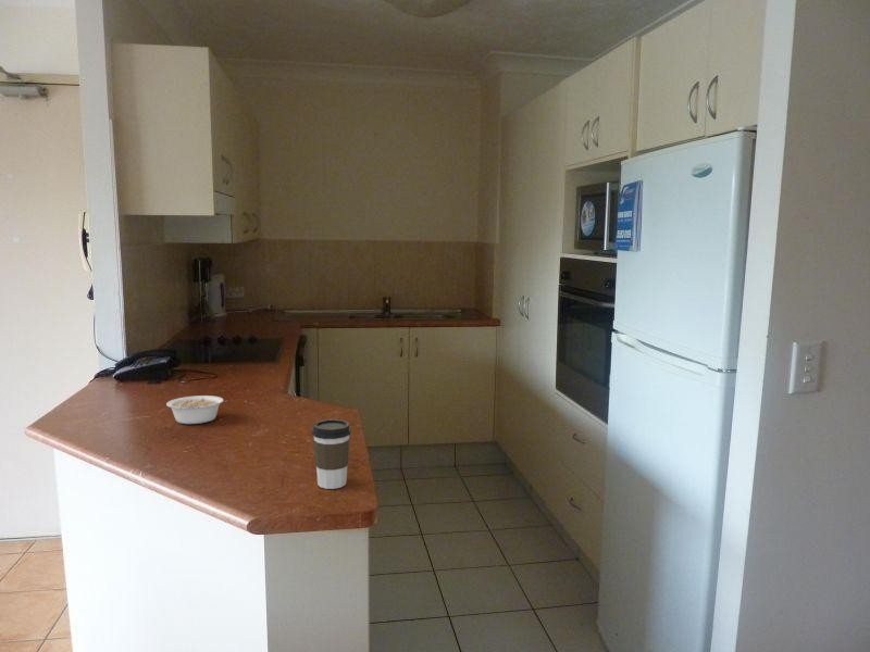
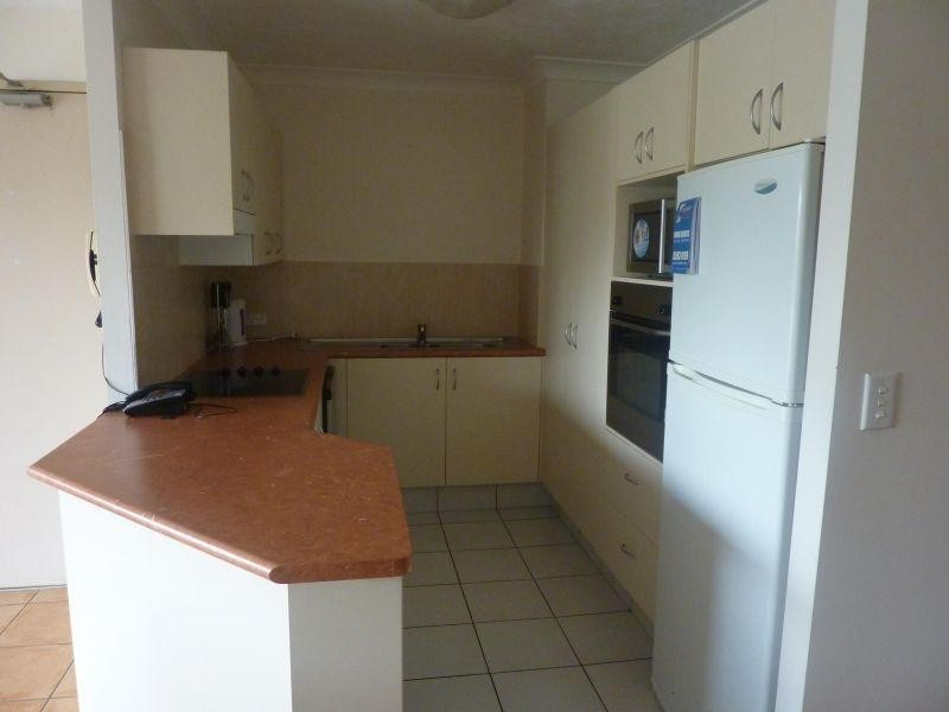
- legume [165,394,229,425]
- coffee cup [311,418,352,490]
